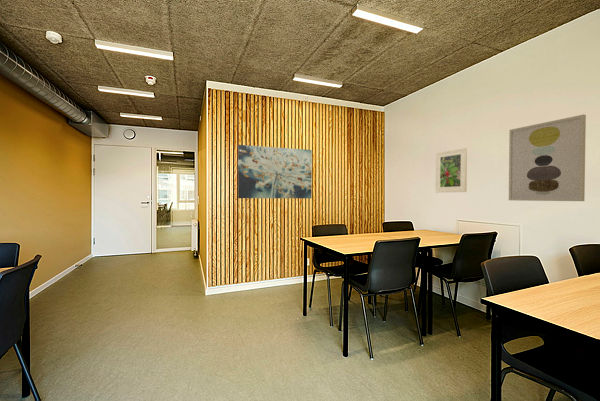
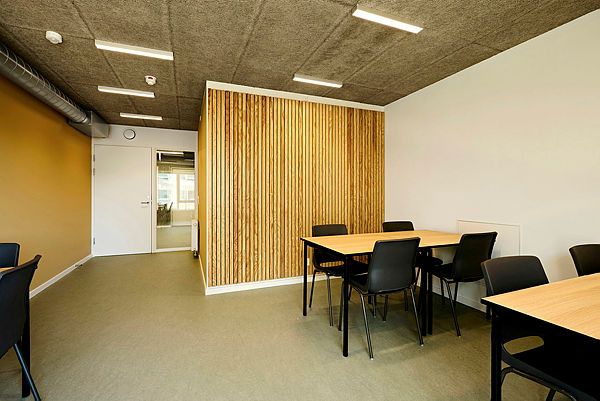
- wall art [237,144,313,199]
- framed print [435,147,468,194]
- wall art [508,113,587,202]
